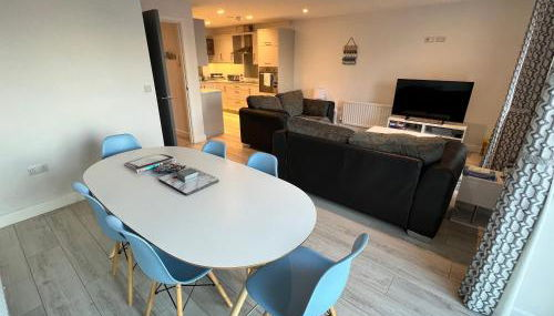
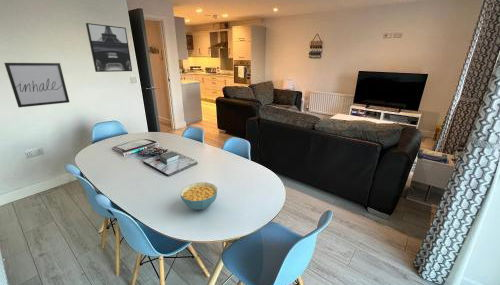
+ cereal bowl [180,181,218,211]
+ wall art [3,62,70,108]
+ wall art [85,22,133,73]
